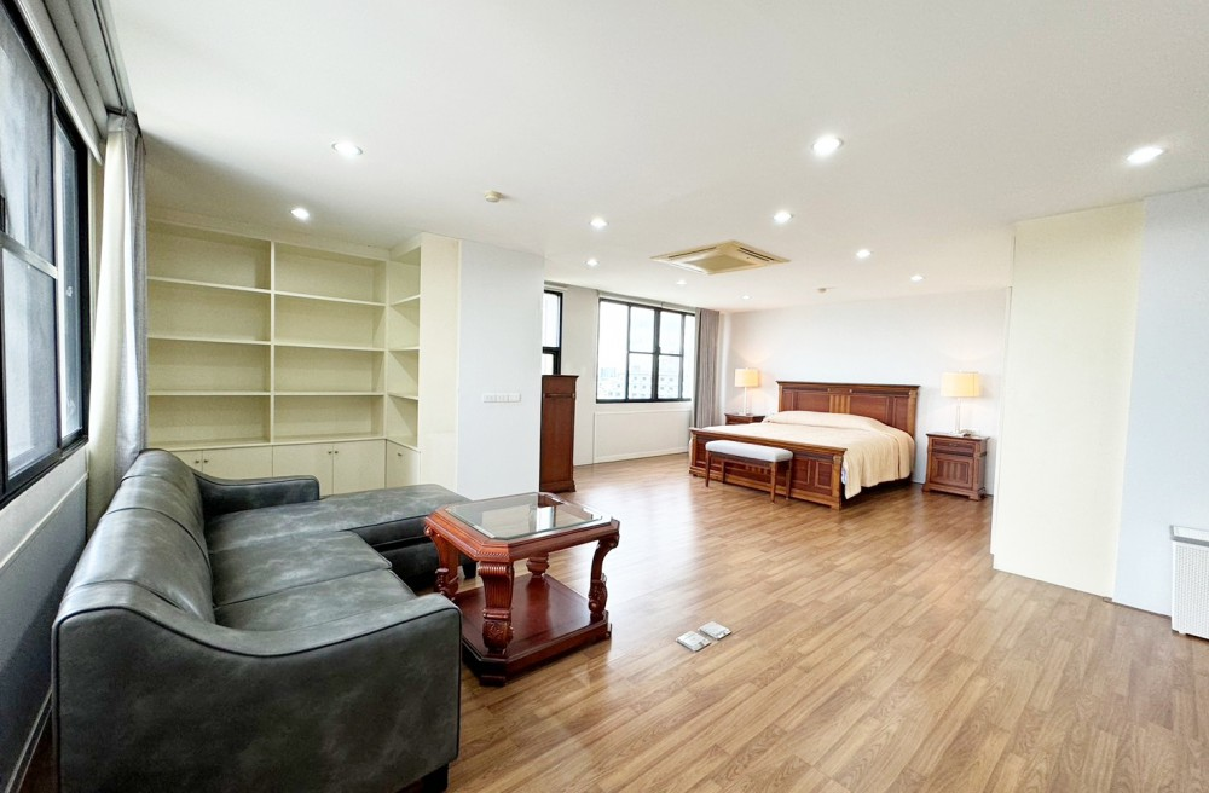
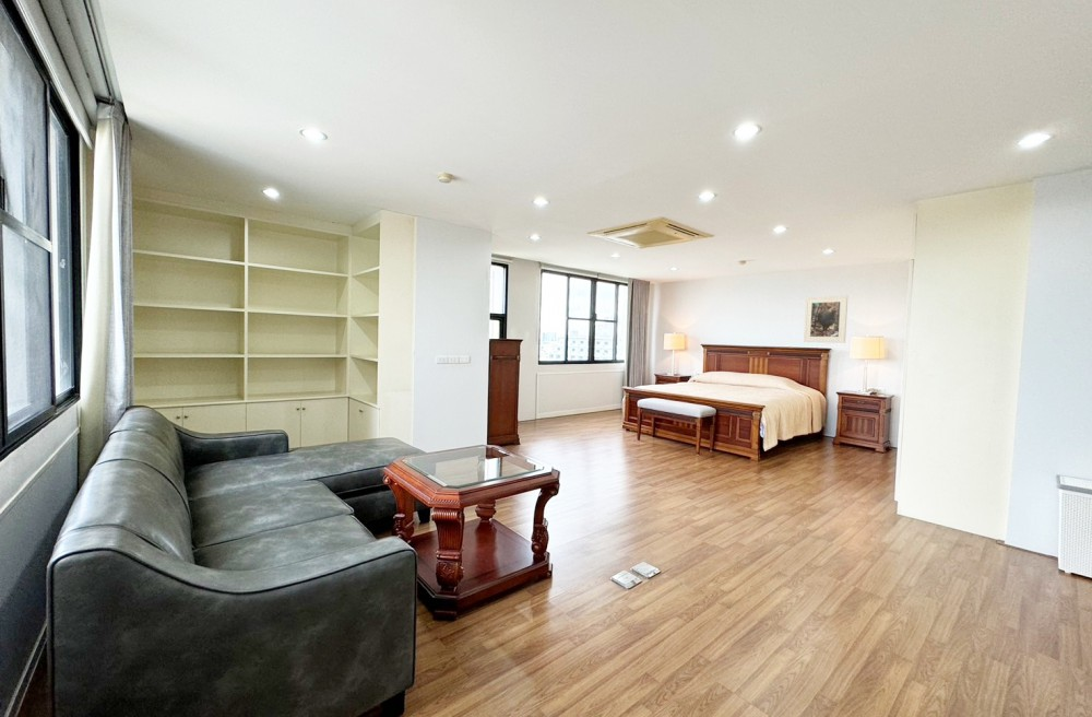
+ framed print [803,294,848,344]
